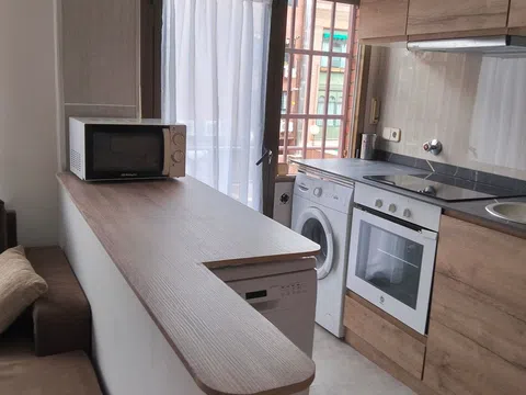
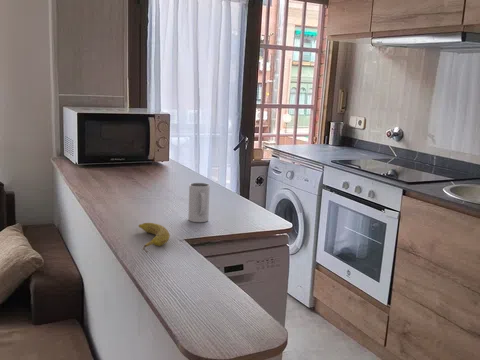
+ fruit [138,222,171,253]
+ mug [187,182,211,223]
